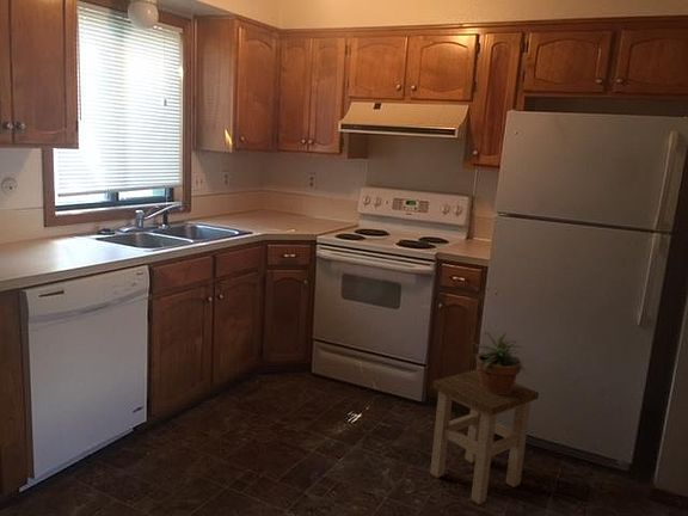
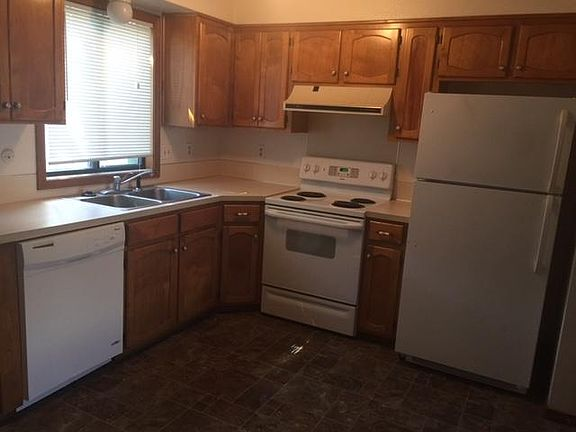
- stool [429,368,540,505]
- potted plant [472,330,529,394]
